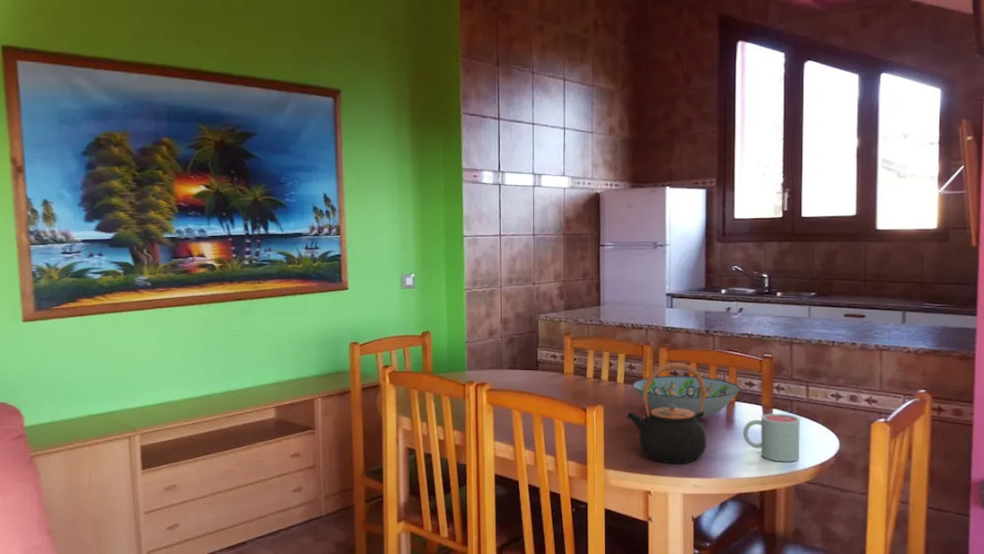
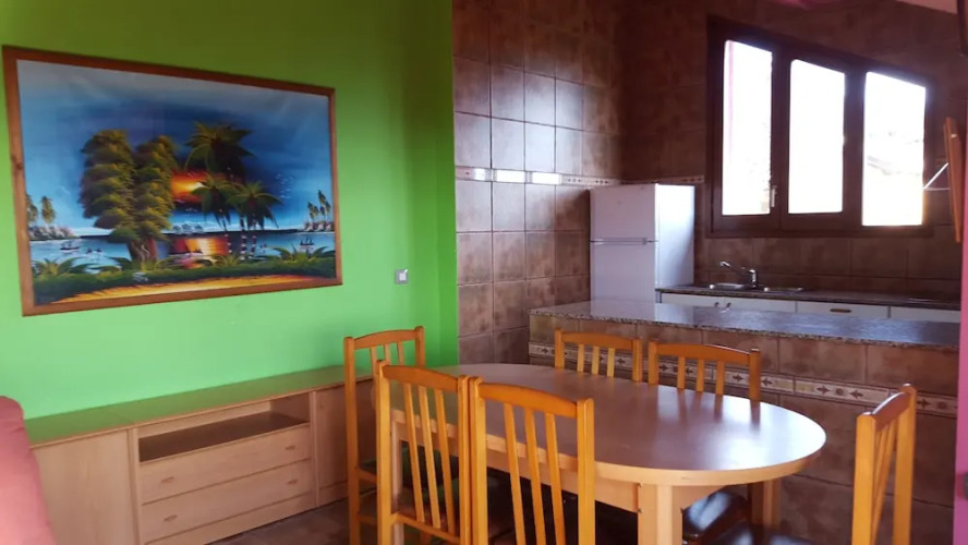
- mug [742,413,800,462]
- teapot [626,361,707,464]
- decorative bowl [632,375,741,420]
